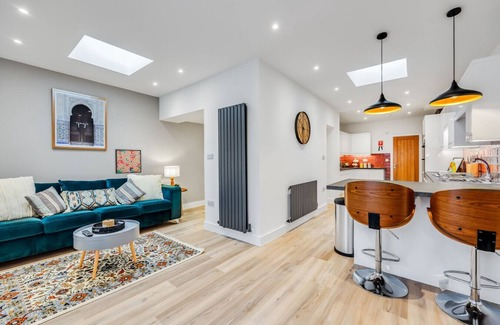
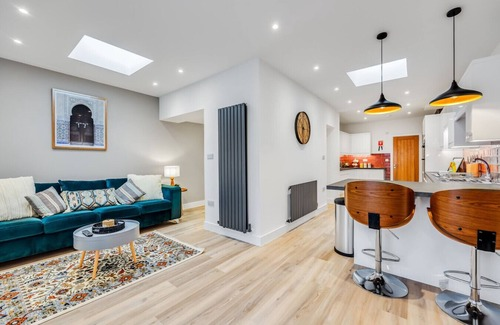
- wall art [114,148,142,175]
